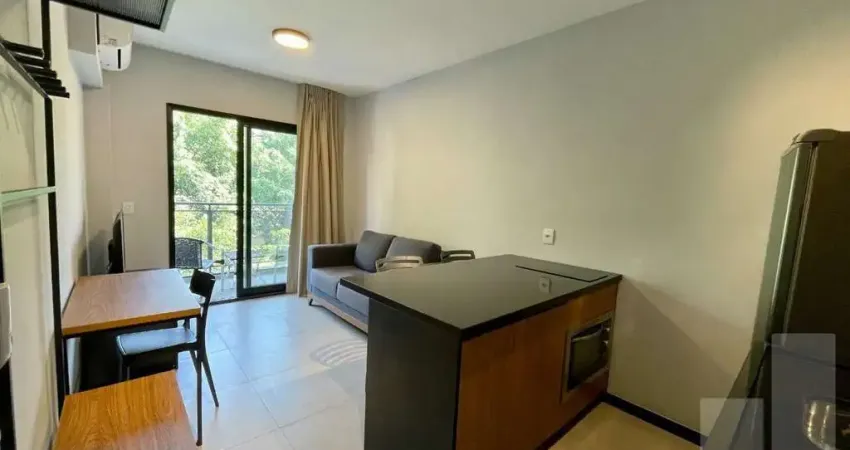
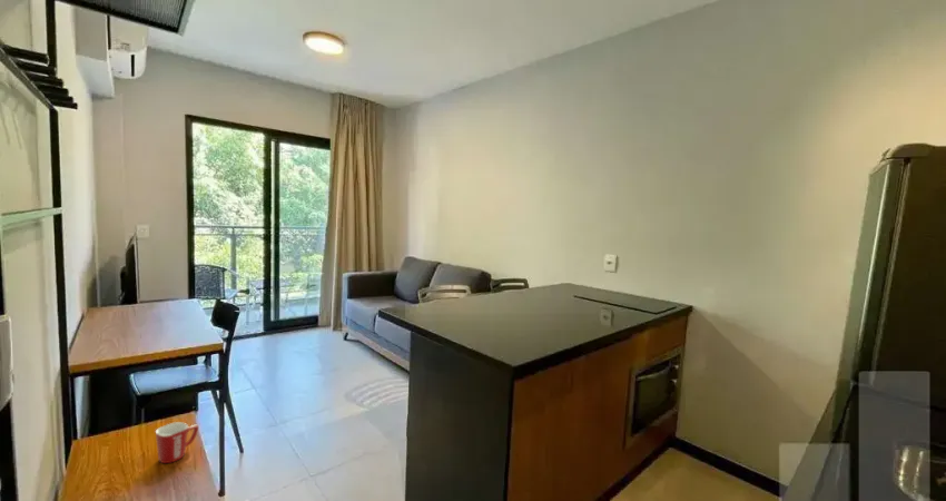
+ mug [155,421,199,464]
